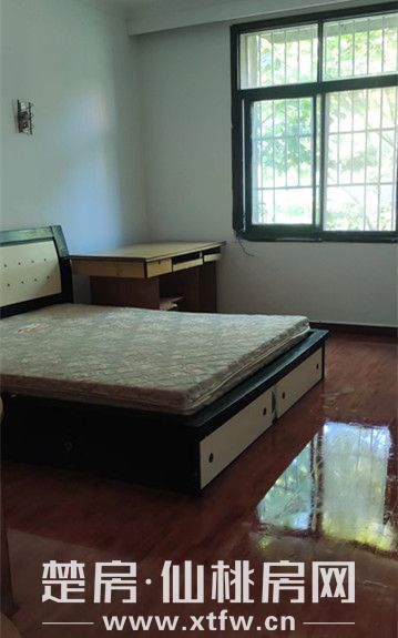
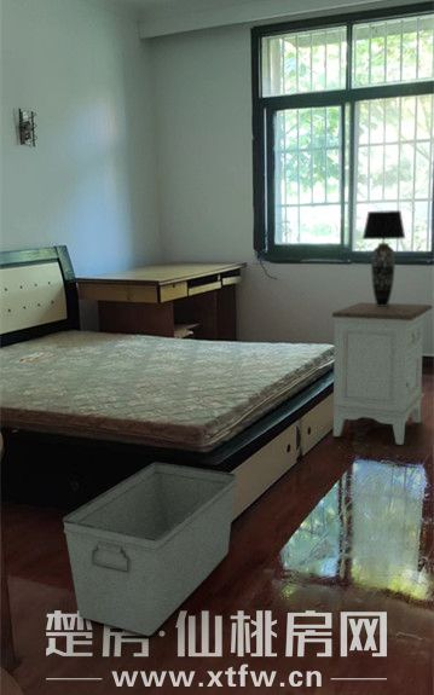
+ table lamp [361,209,406,306]
+ storage bin [62,462,238,637]
+ nightstand [331,301,434,446]
